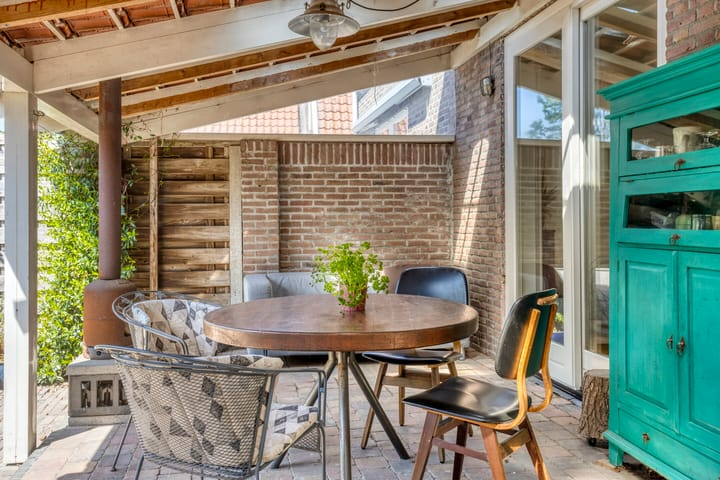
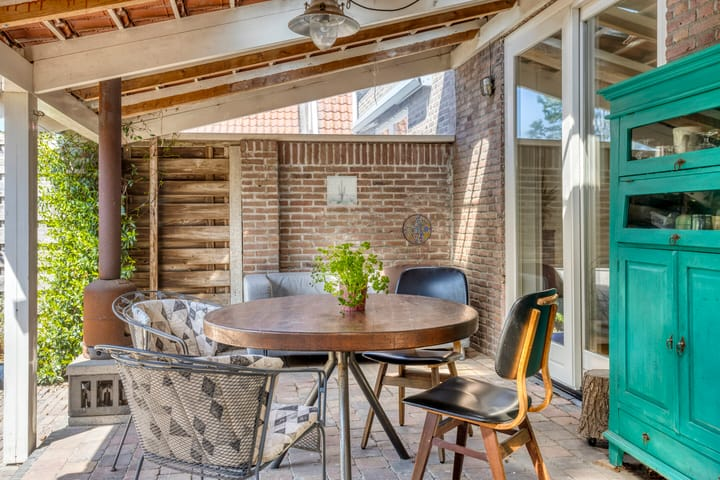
+ wall art [326,175,358,207]
+ manhole cover [401,213,433,245]
